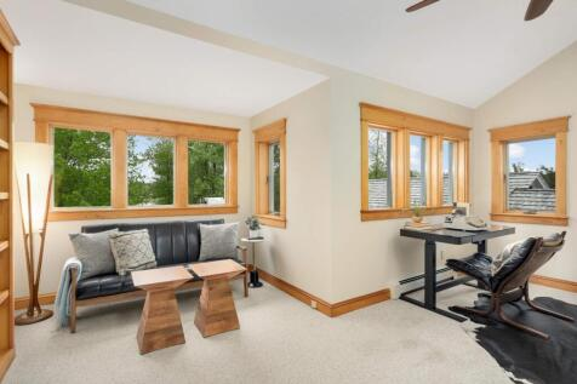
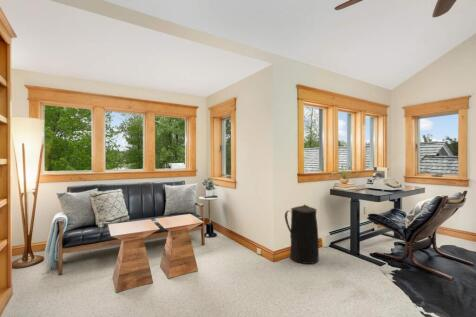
+ trash can [284,204,320,265]
